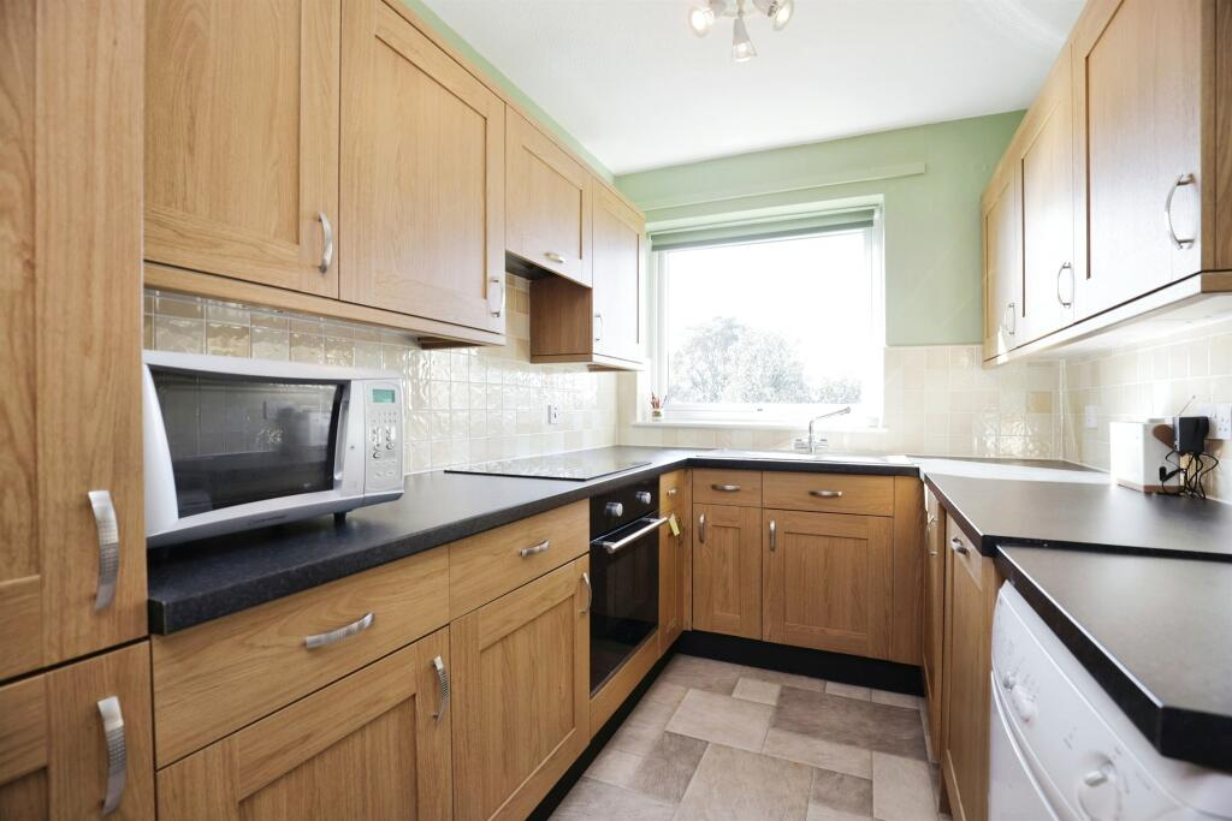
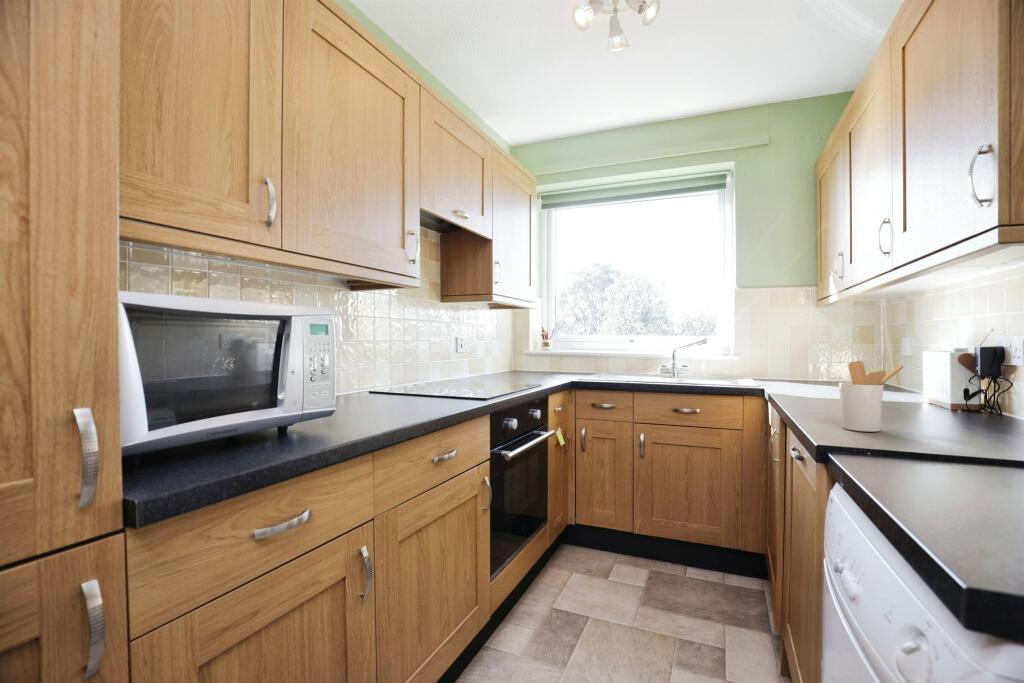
+ utensil holder [838,360,905,433]
